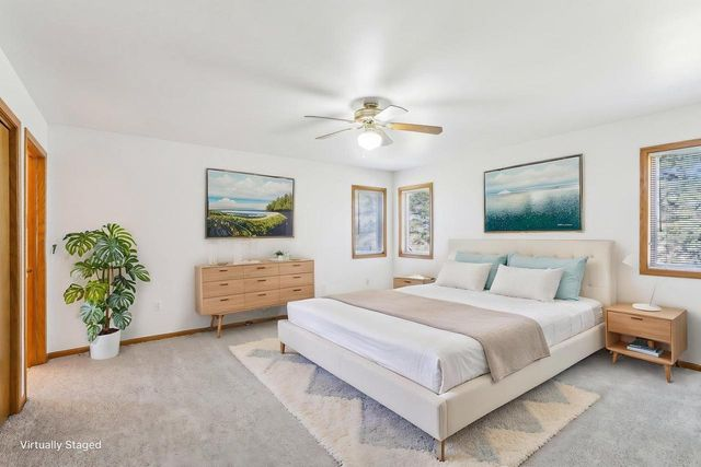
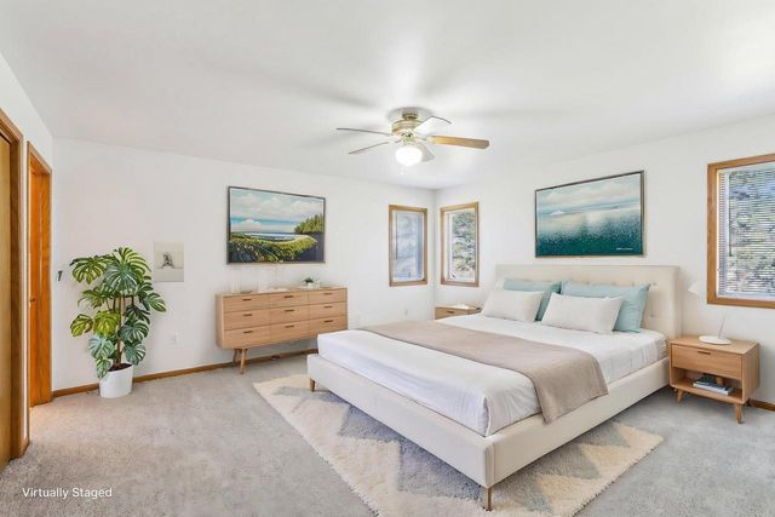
+ wall sculpture [153,241,185,283]
